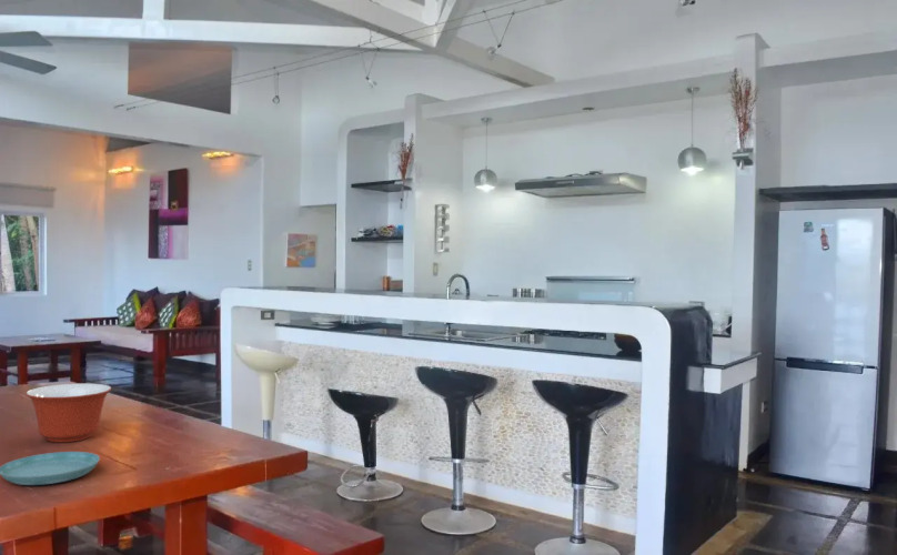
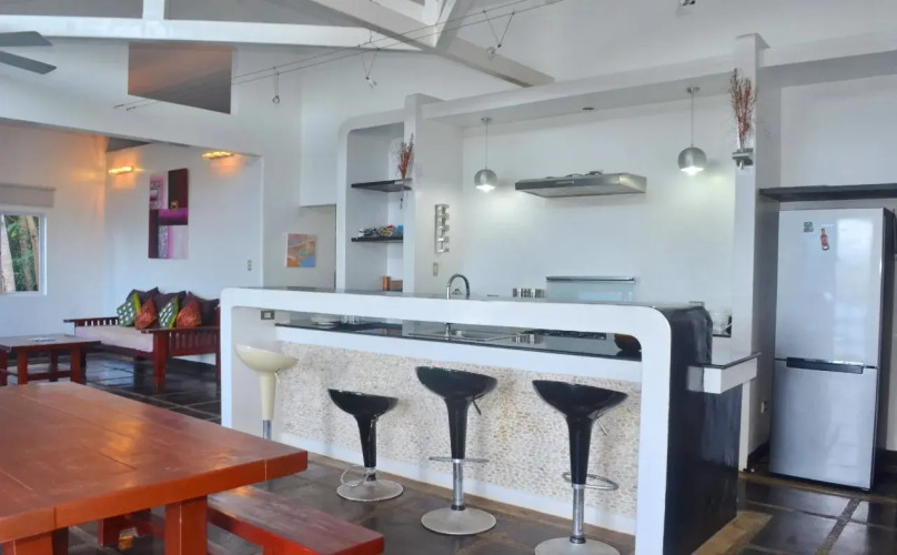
- saucer [0,451,101,486]
- mixing bowl [24,383,112,443]
